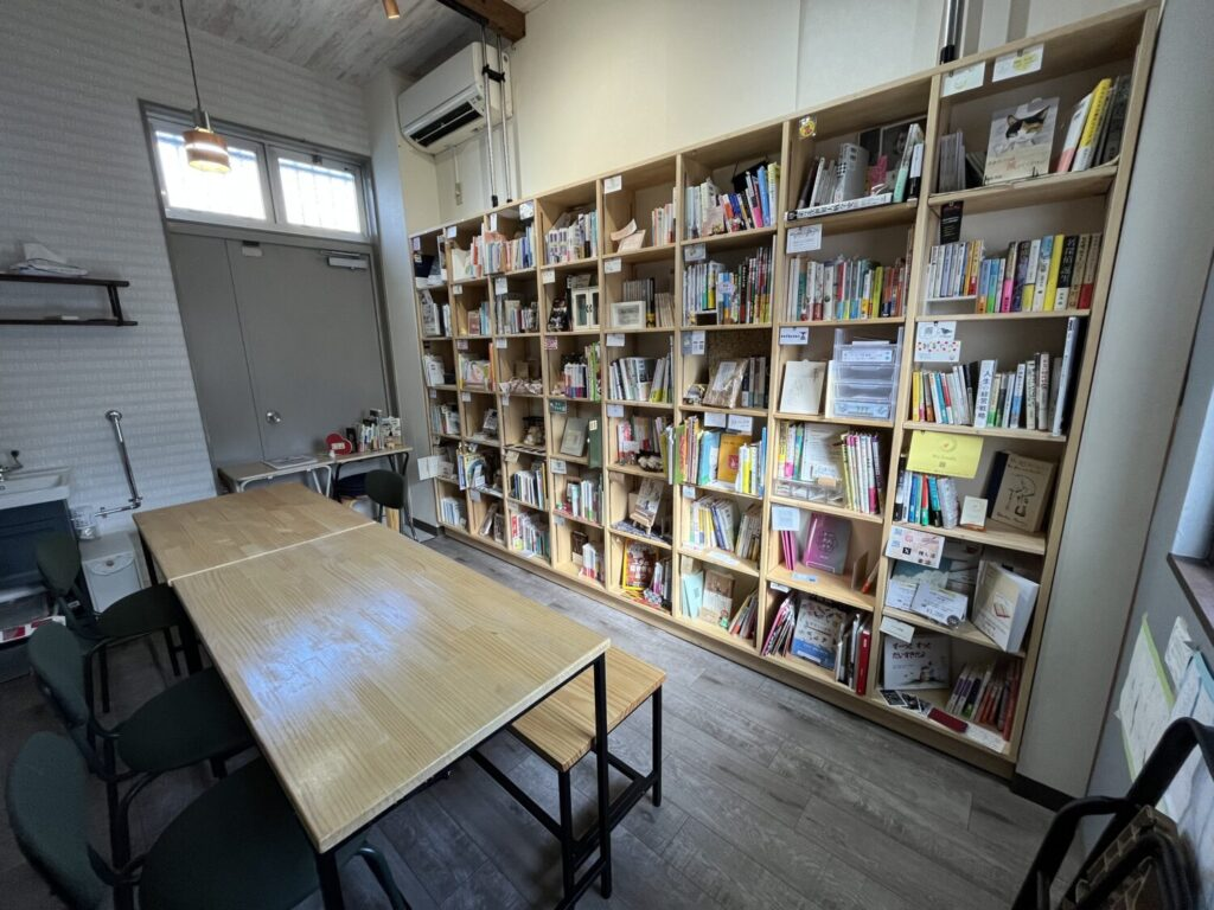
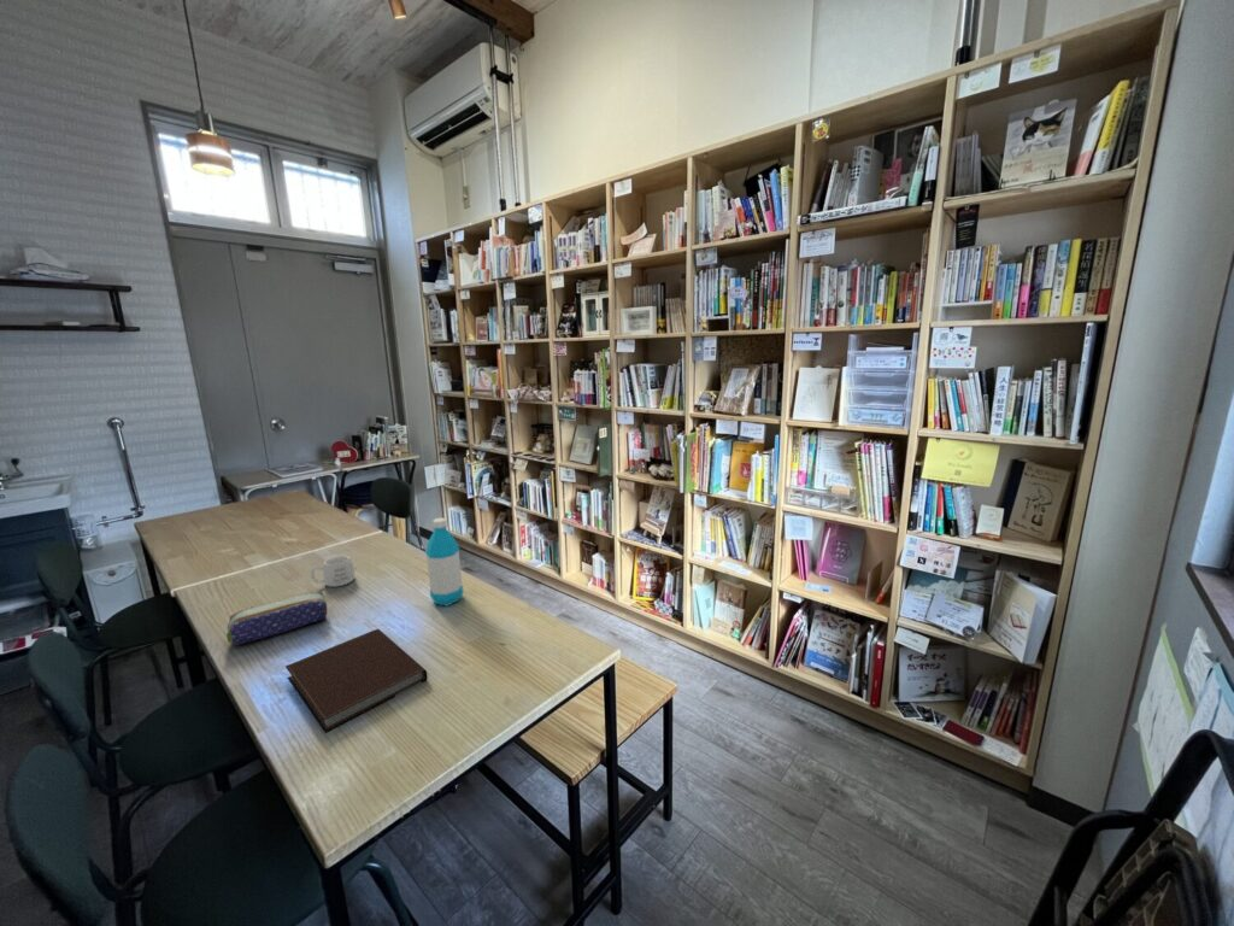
+ mug [310,555,357,588]
+ water bottle [424,517,465,608]
+ notebook [284,628,429,734]
+ pencil case [225,590,328,646]
